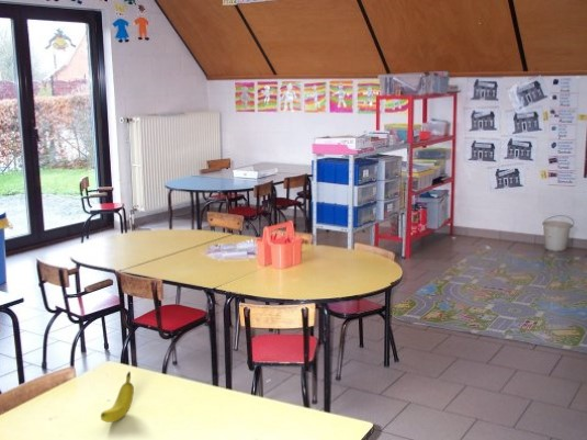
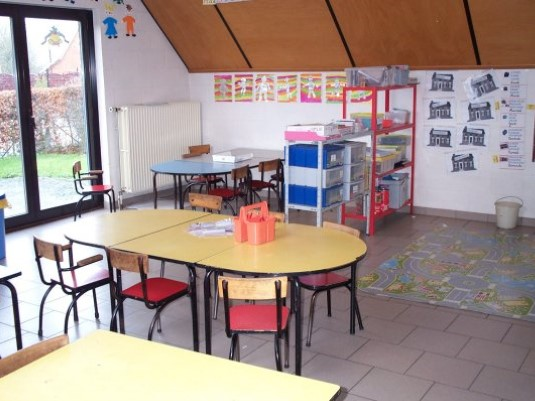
- fruit [100,371,135,424]
